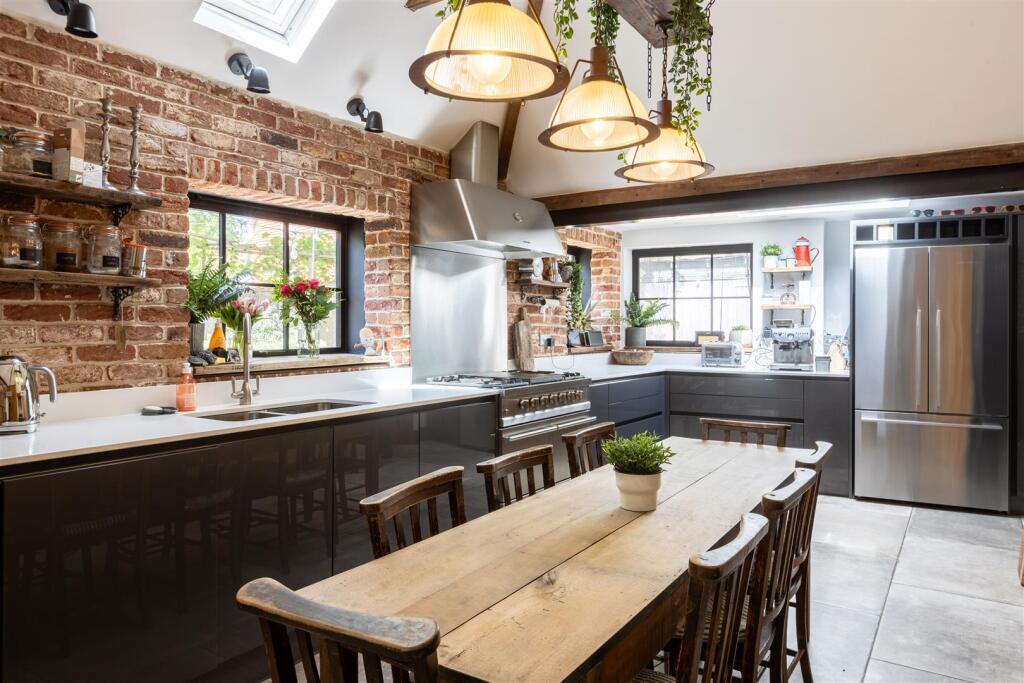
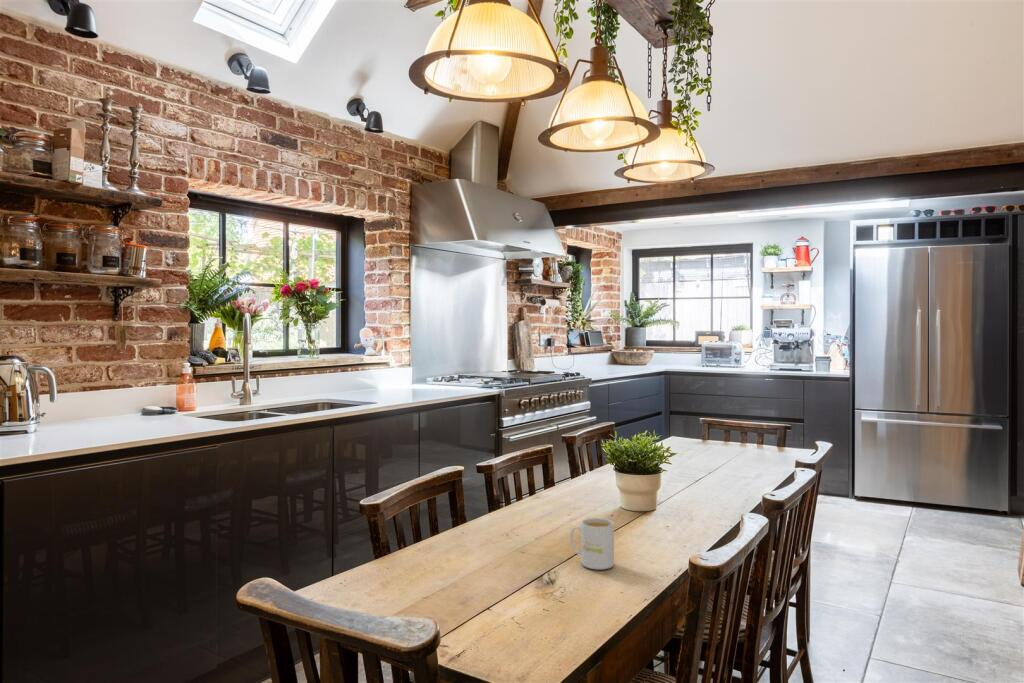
+ mug [569,517,615,571]
